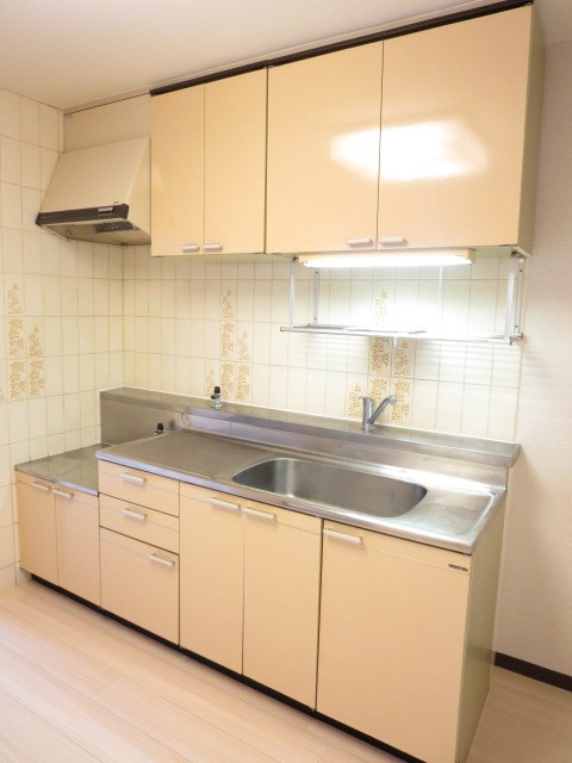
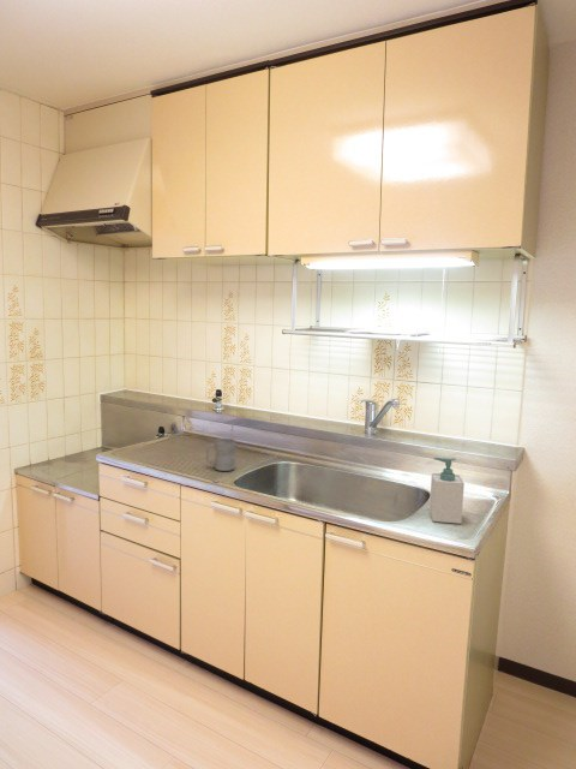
+ soap bottle [428,457,466,525]
+ mug [204,437,236,472]
